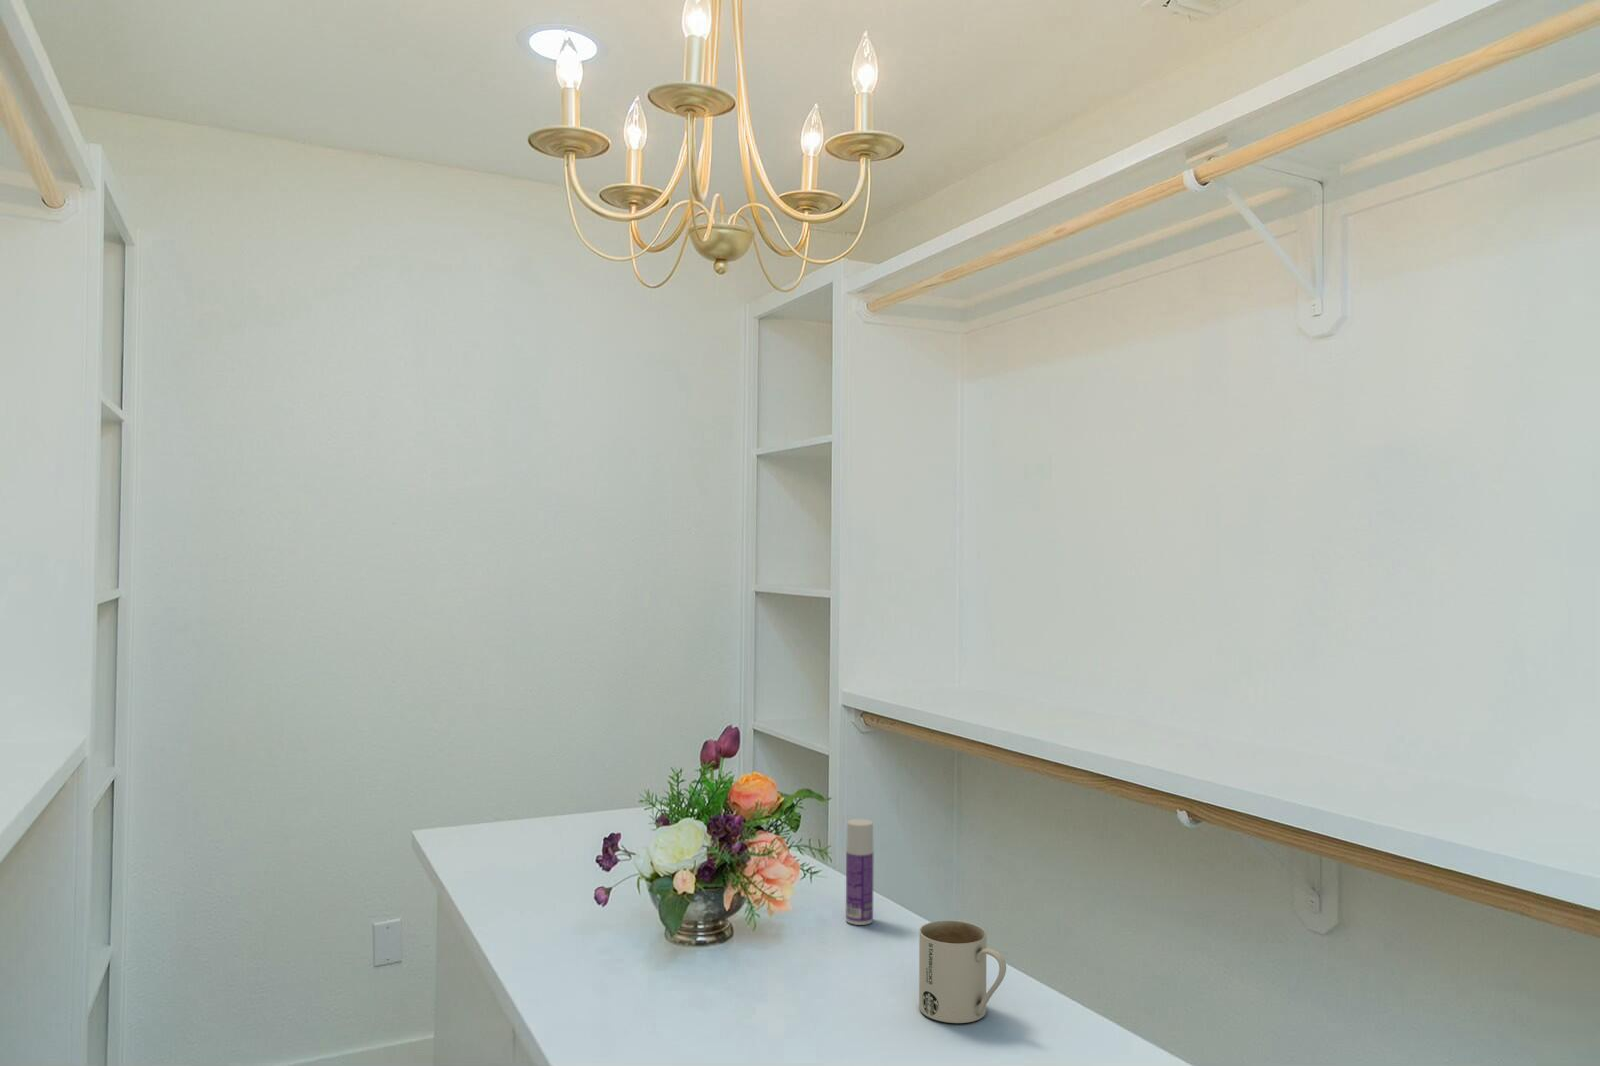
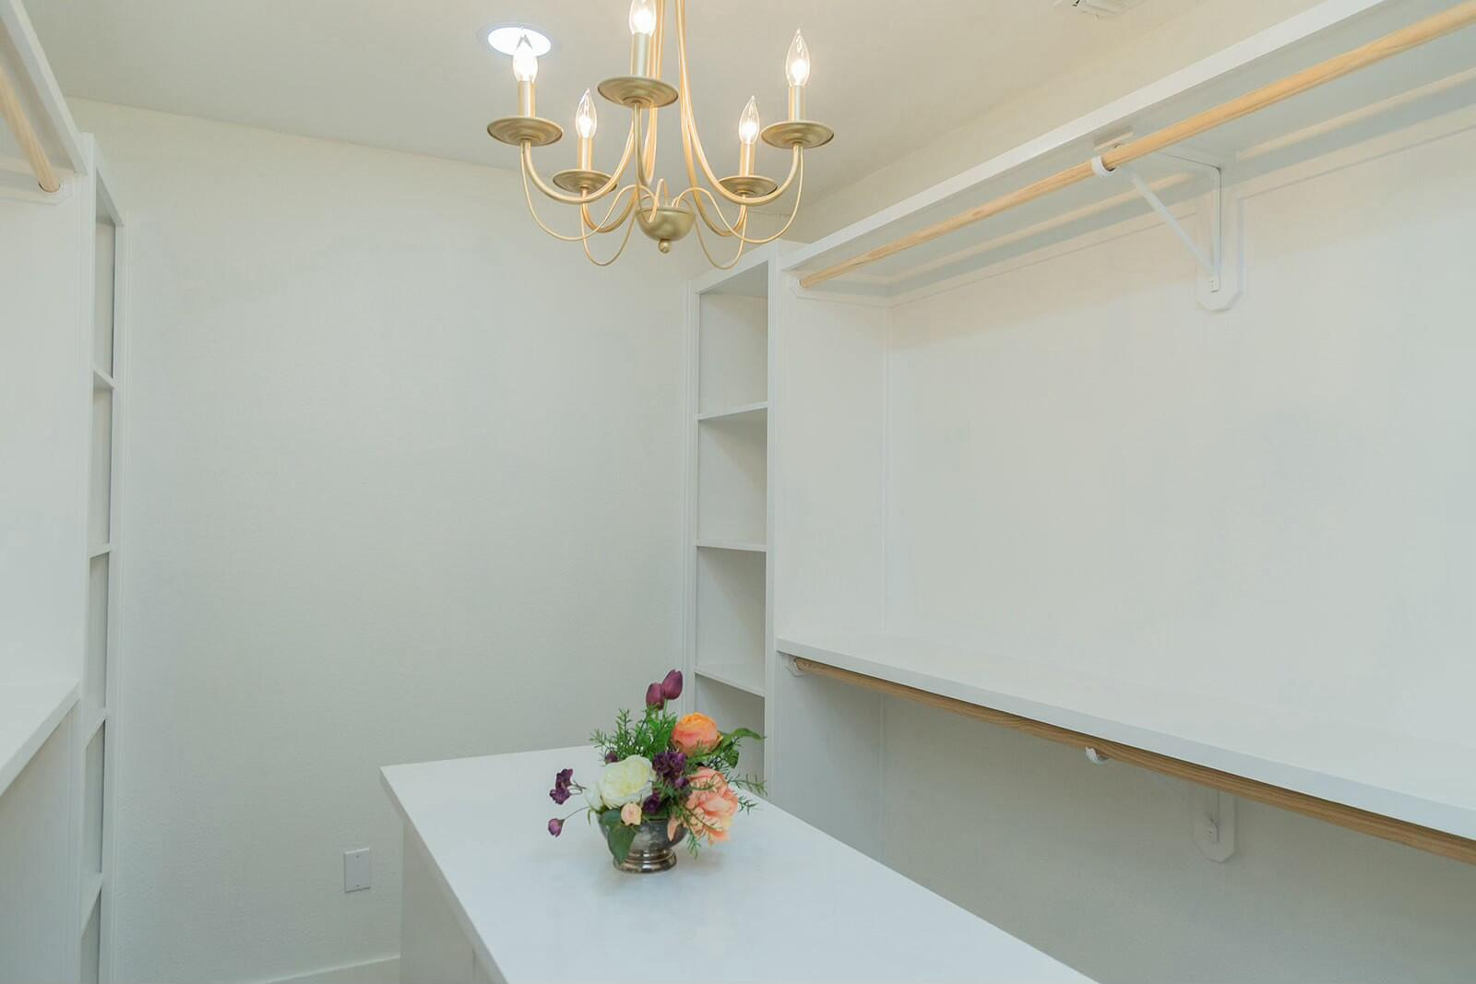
- bottle [845,819,874,926]
- mug [918,920,1007,1024]
